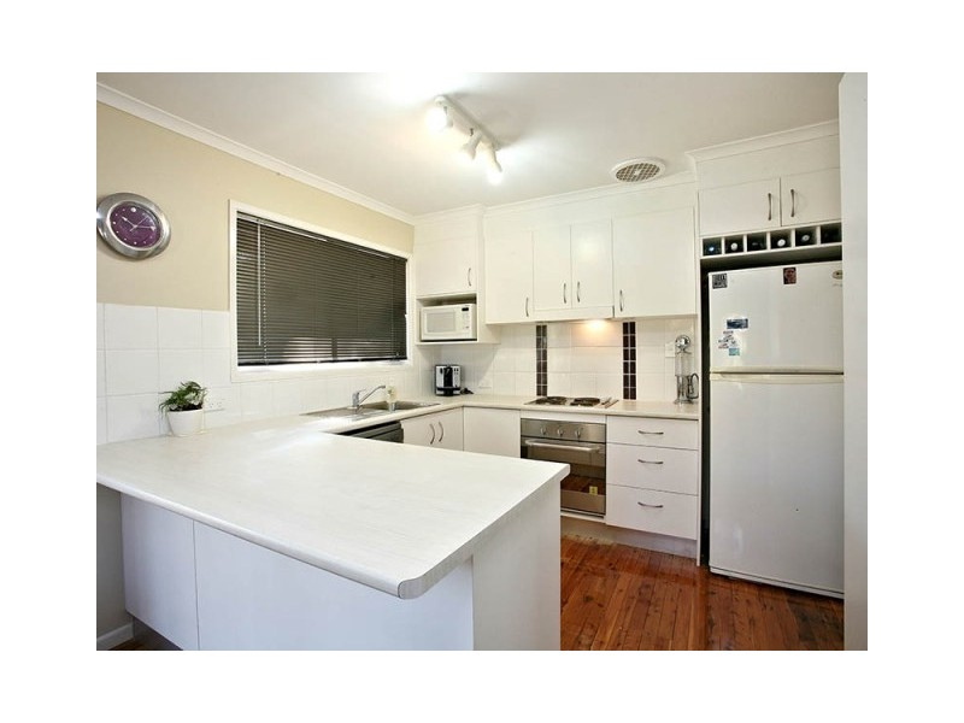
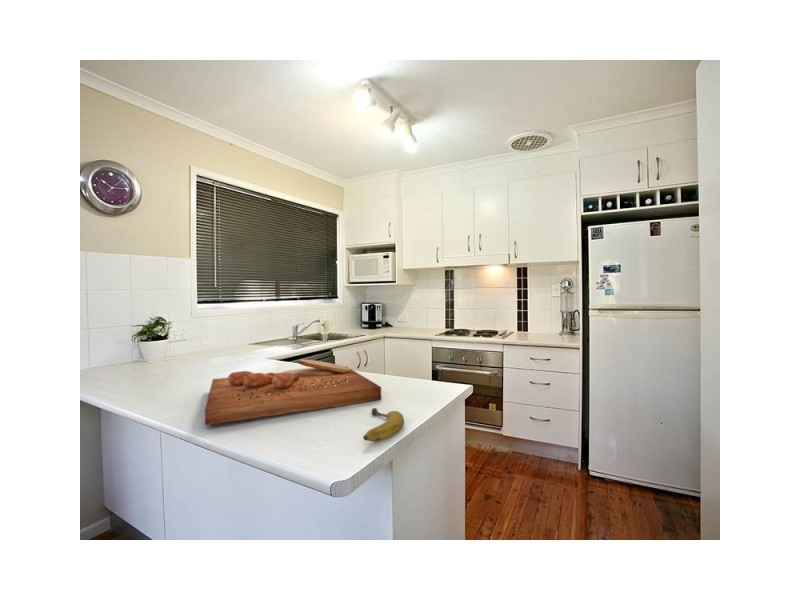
+ cutting board [204,358,382,426]
+ fruit [362,407,405,443]
